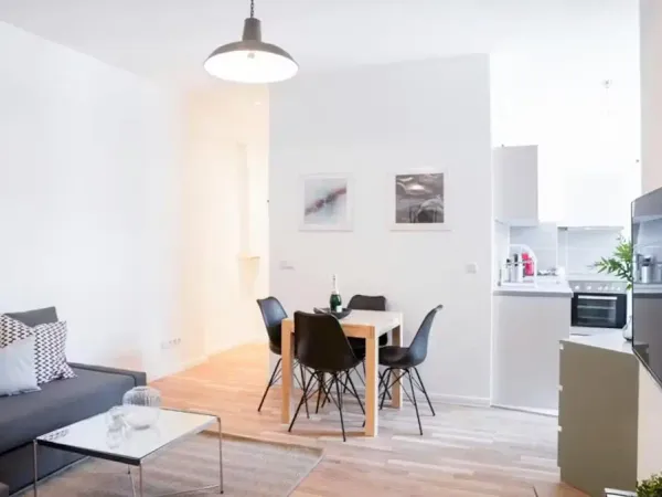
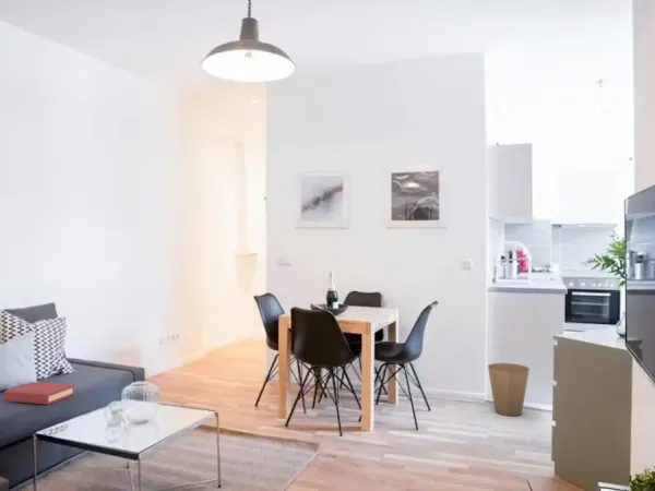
+ trash can [487,362,531,417]
+ hardback book [3,381,75,406]
